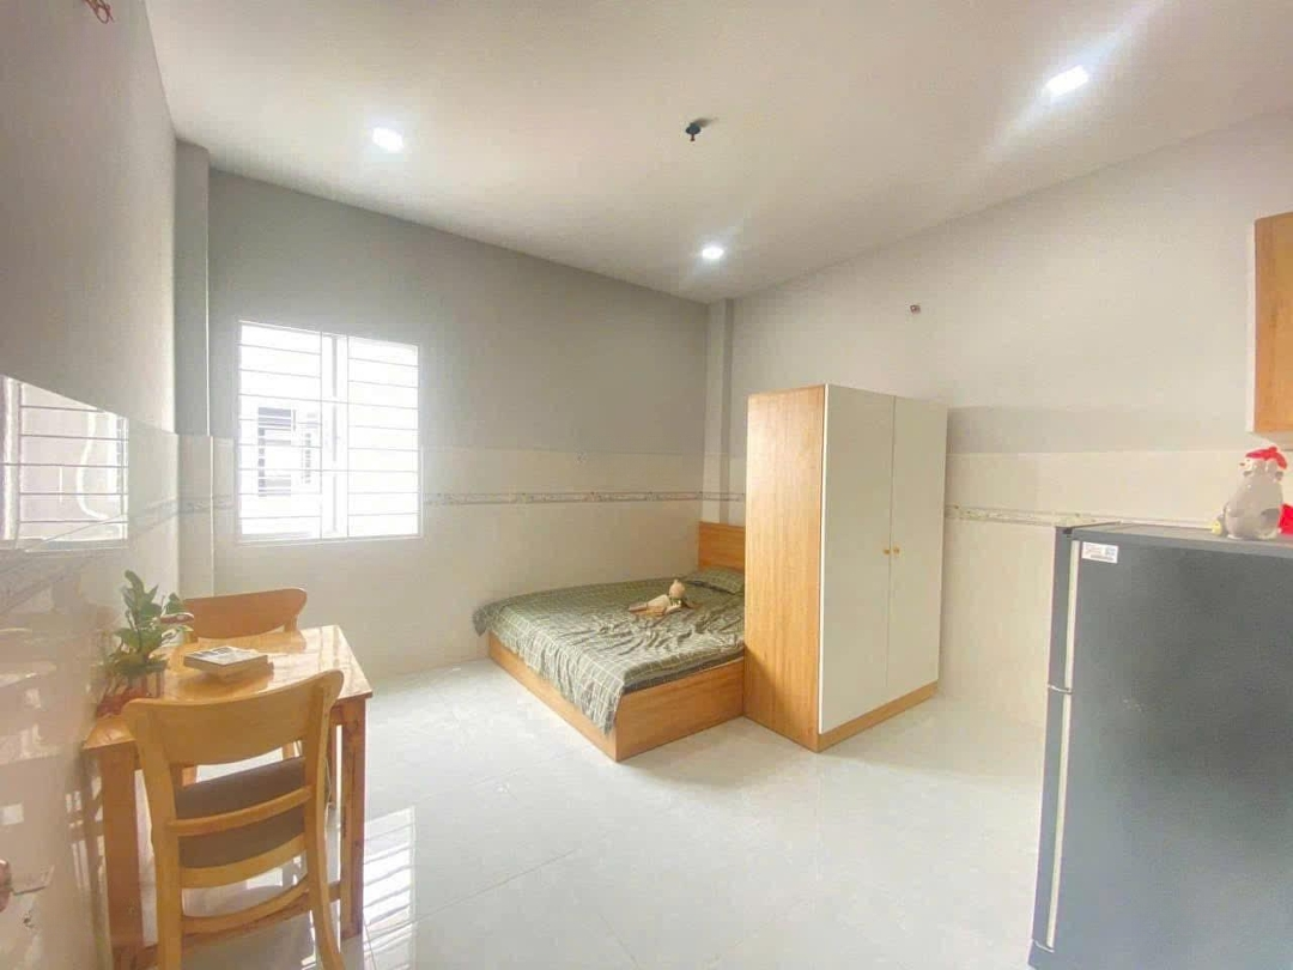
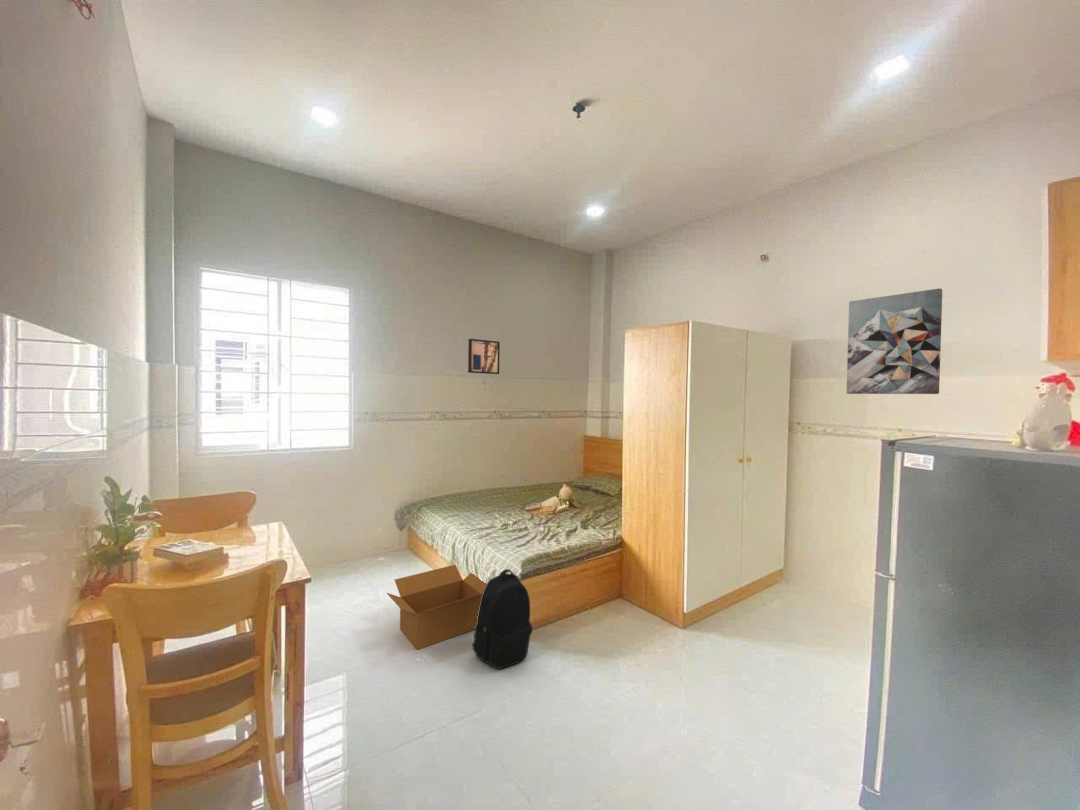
+ box [386,564,487,651]
+ wall art [467,338,501,375]
+ backpack [472,568,533,670]
+ wall art [846,287,943,395]
